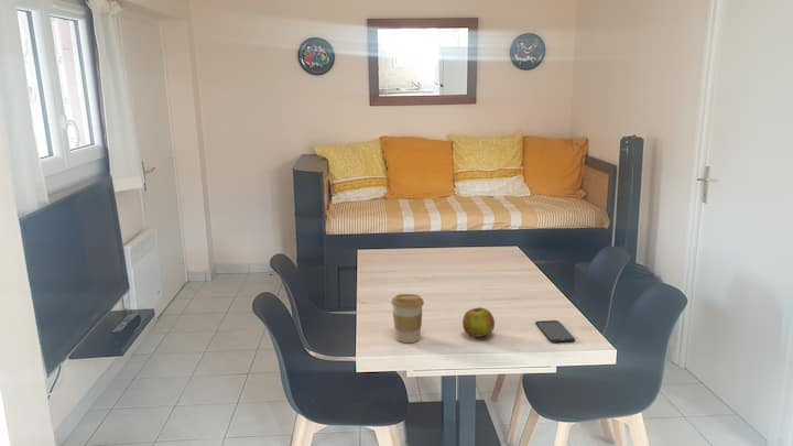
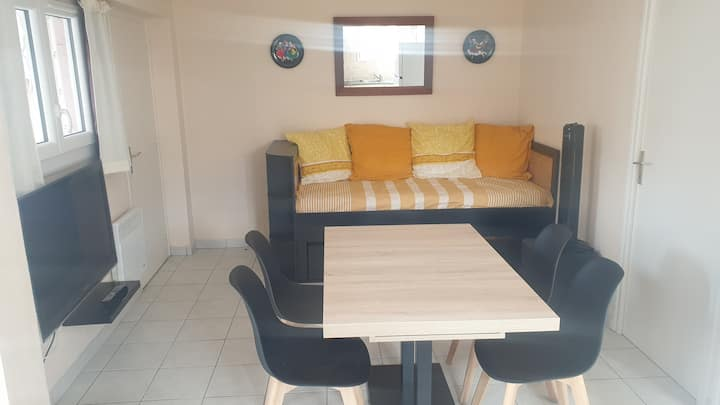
- smartphone [534,319,576,344]
- coffee cup [390,293,425,344]
- fruit [461,306,496,338]
